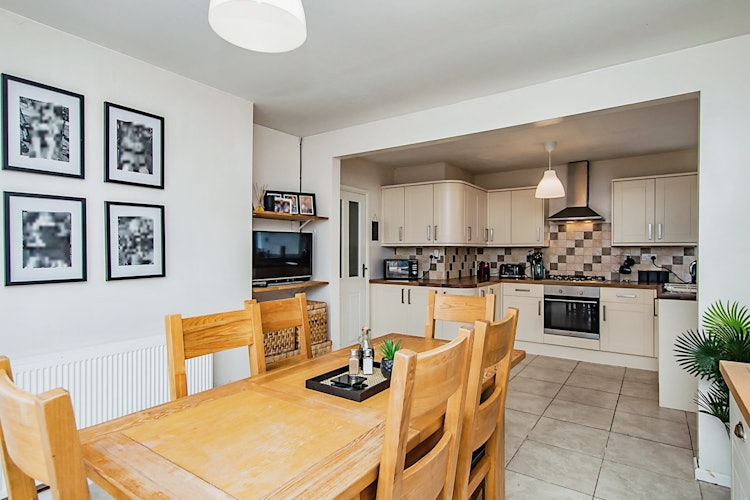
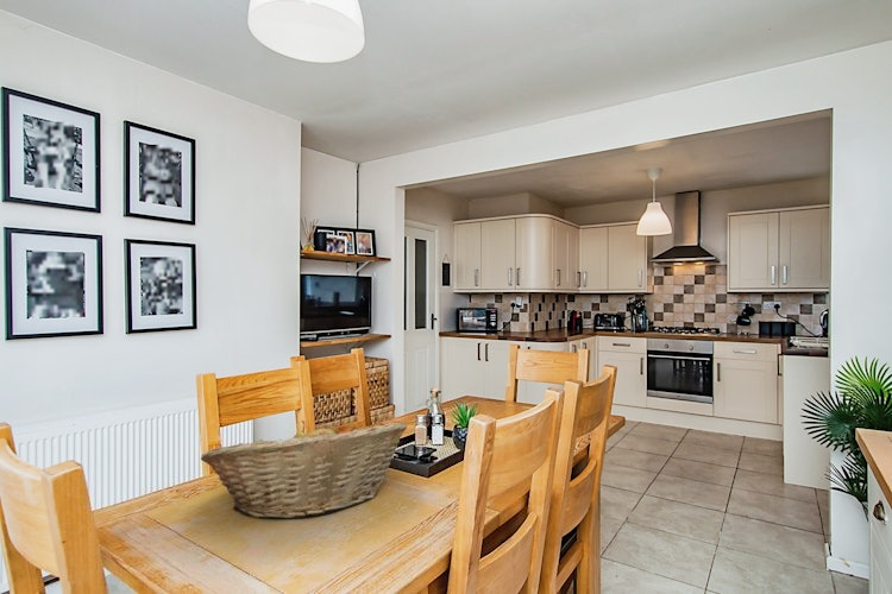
+ fruit basket [200,419,408,519]
